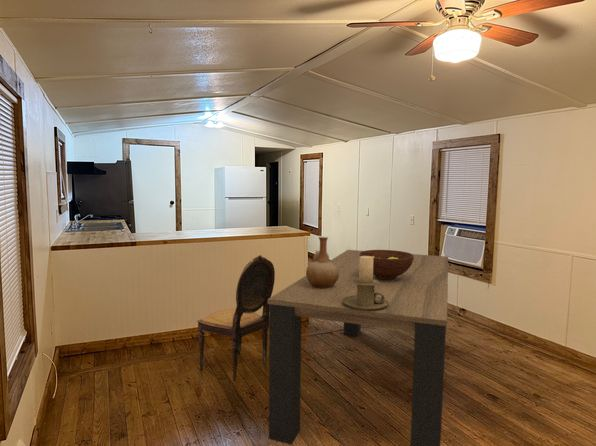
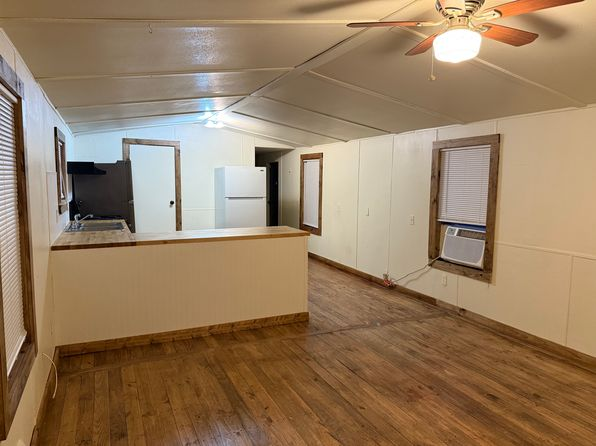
- candle holder [342,256,389,310]
- dining table [268,249,449,446]
- dining chair [196,254,276,382]
- vase [305,236,339,288]
- fruit bowl [359,249,414,280]
